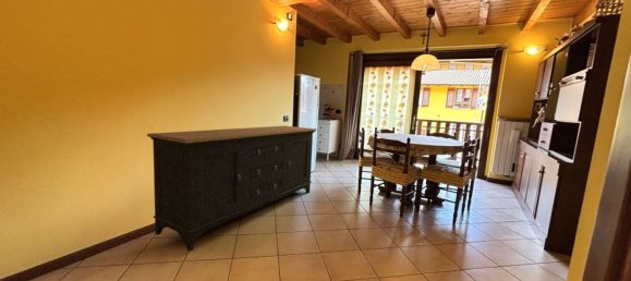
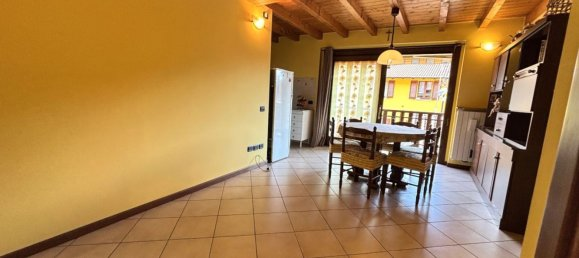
- sideboard [146,125,318,252]
